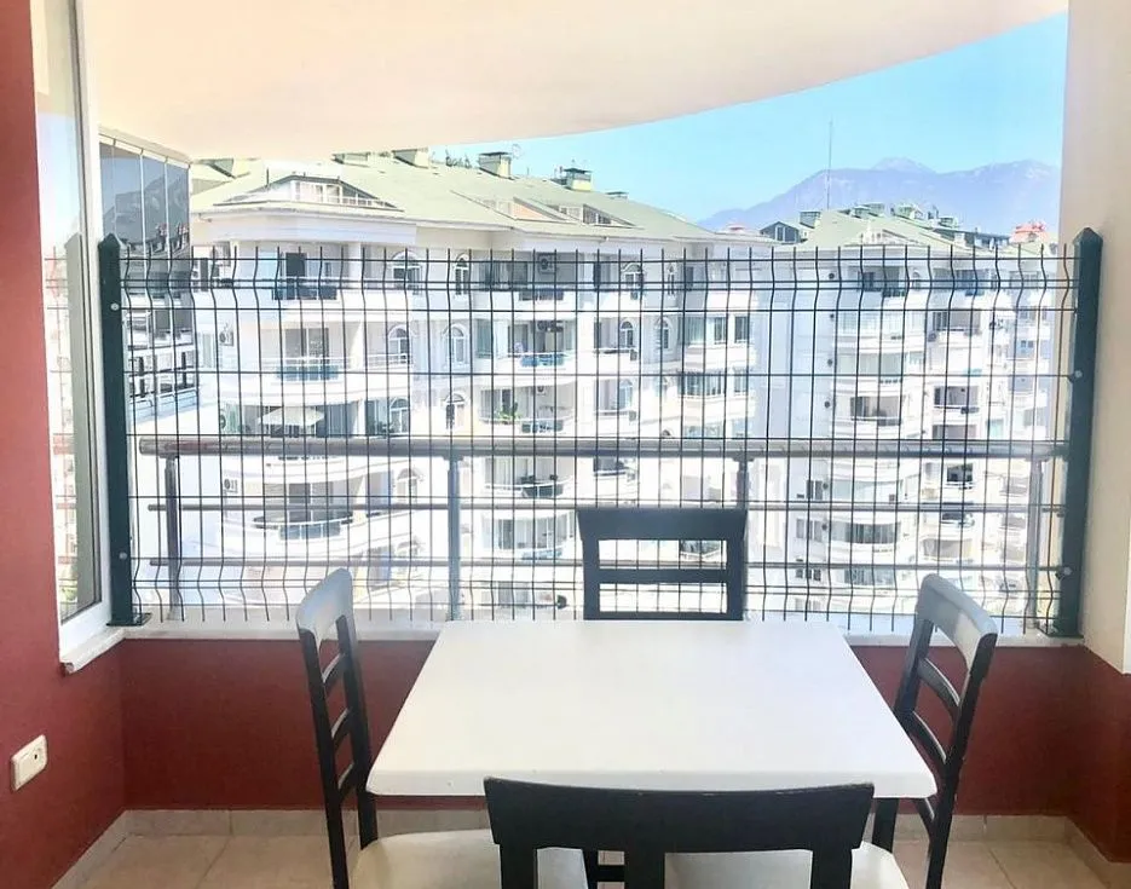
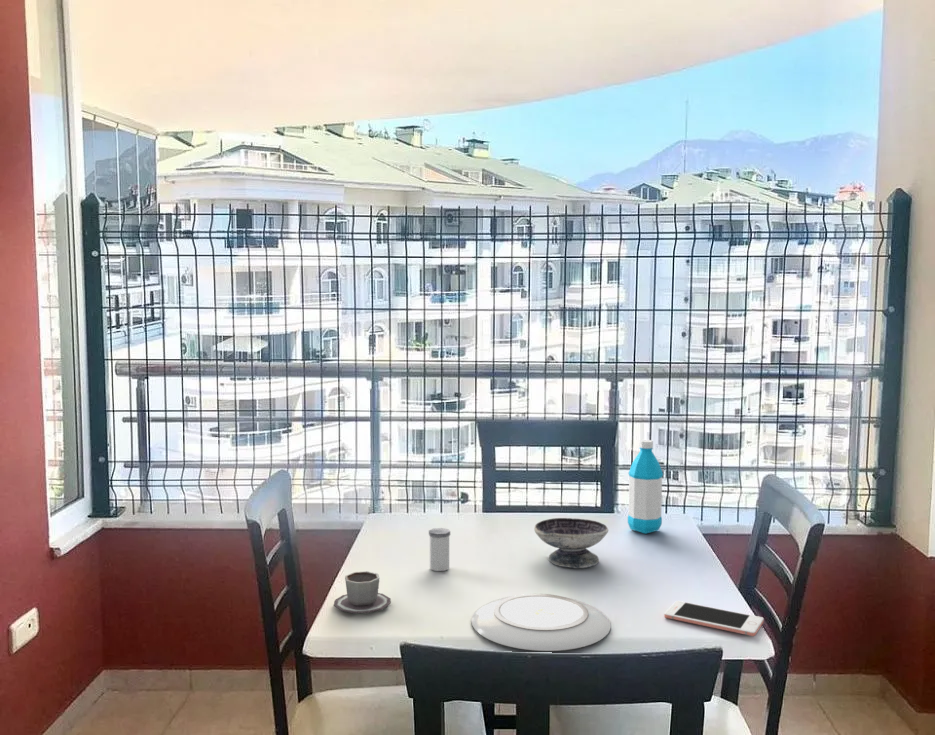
+ cup [333,570,392,614]
+ plate [471,593,612,652]
+ bowl [533,517,609,569]
+ cell phone [663,600,765,637]
+ water bottle [627,439,664,535]
+ salt shaker [428,527,451,572]
